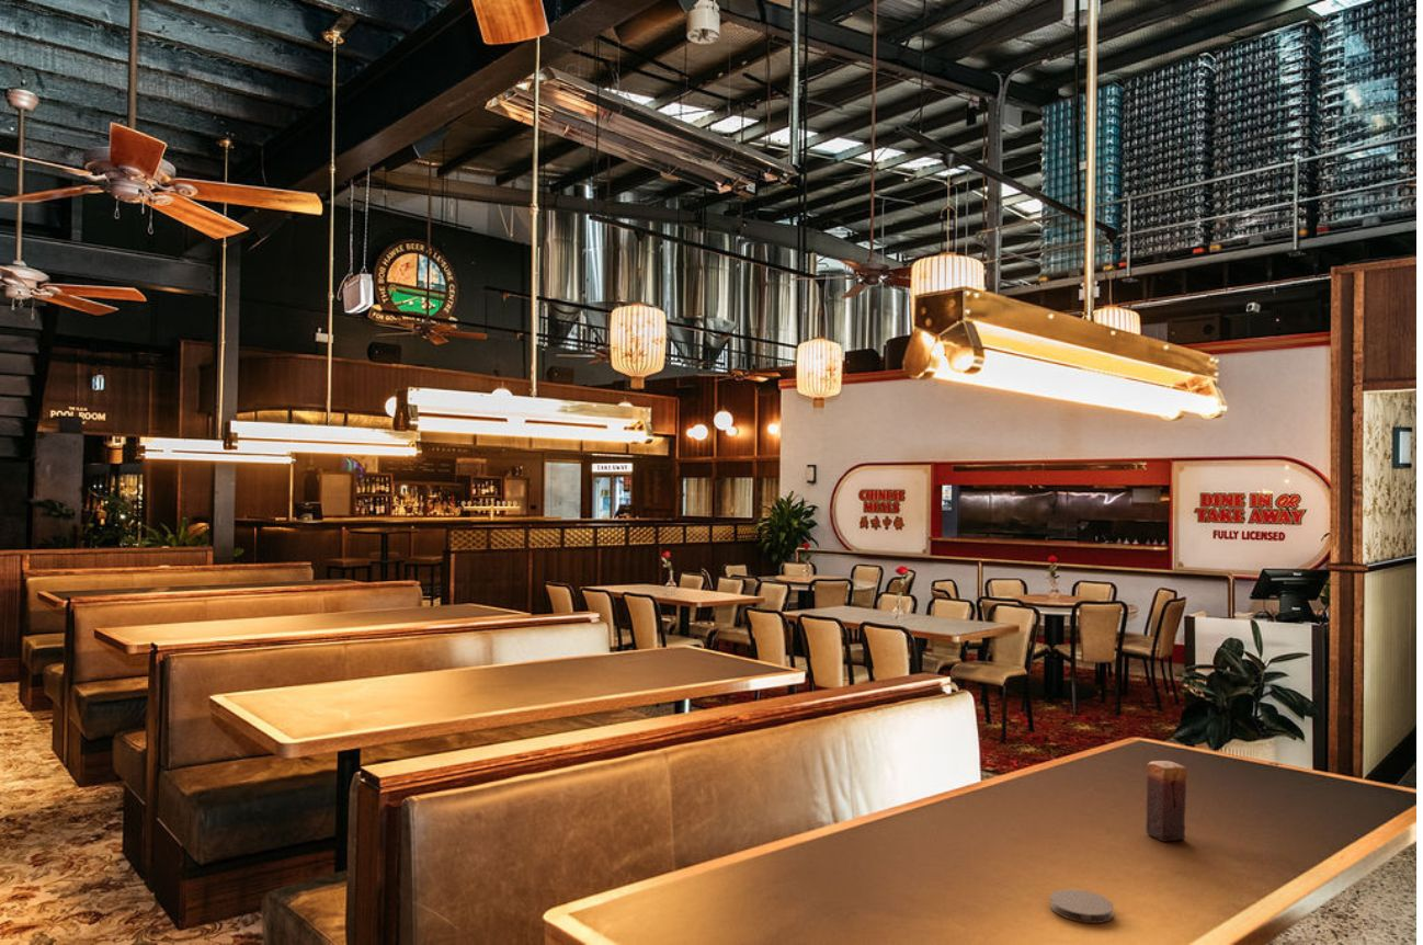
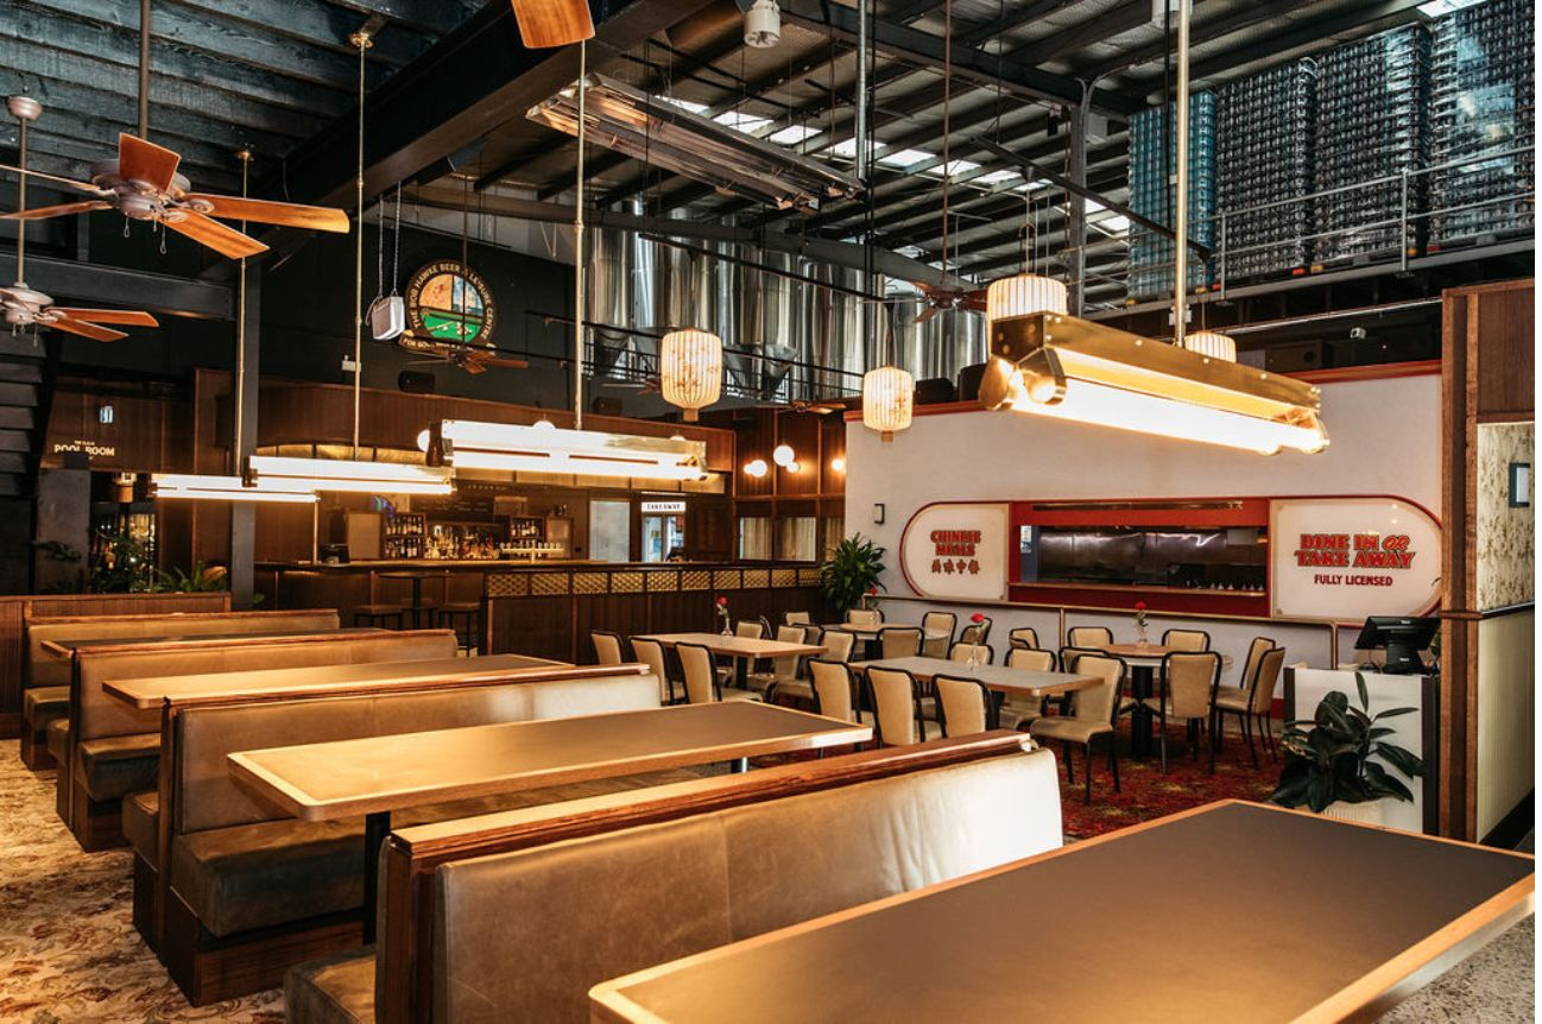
- coaster [1049,888,1115,924]
- candle [1145,760,1187,843]
